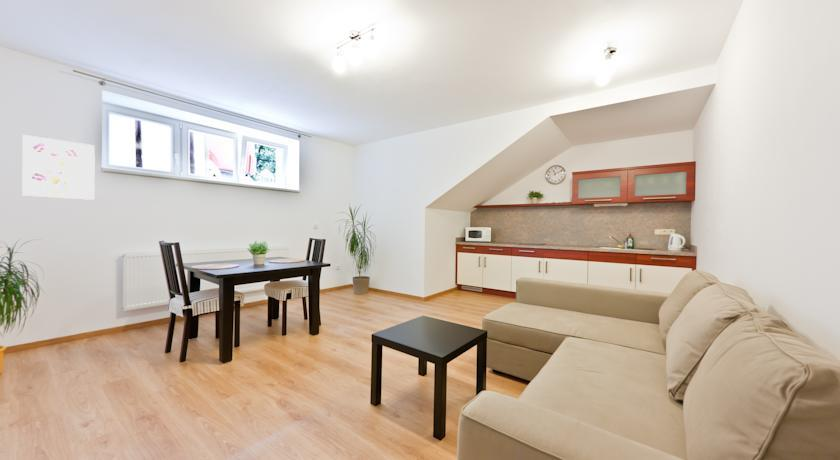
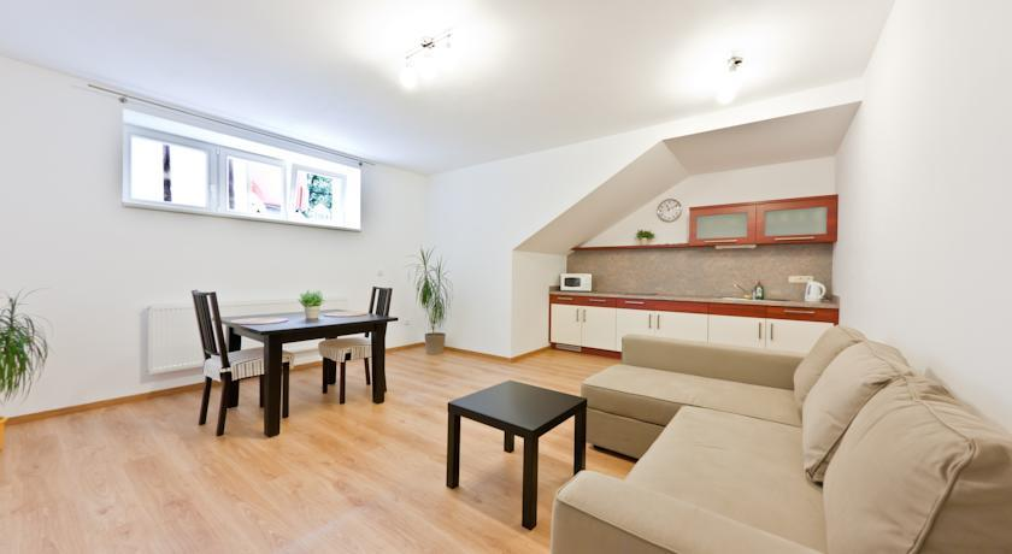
- wall art [21,134,96,201]
